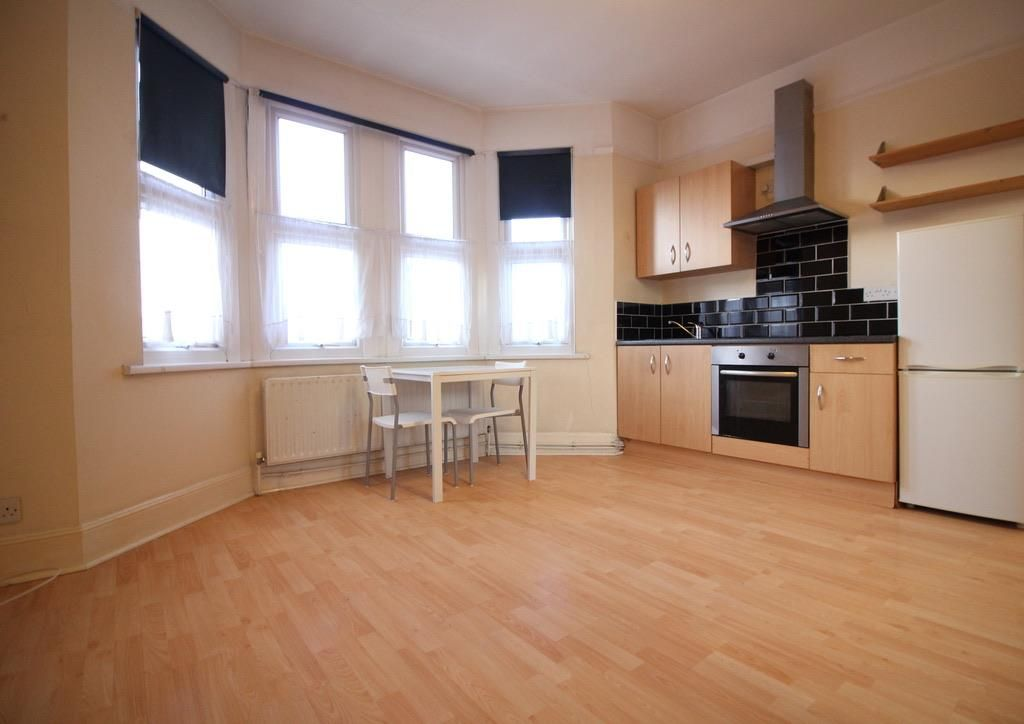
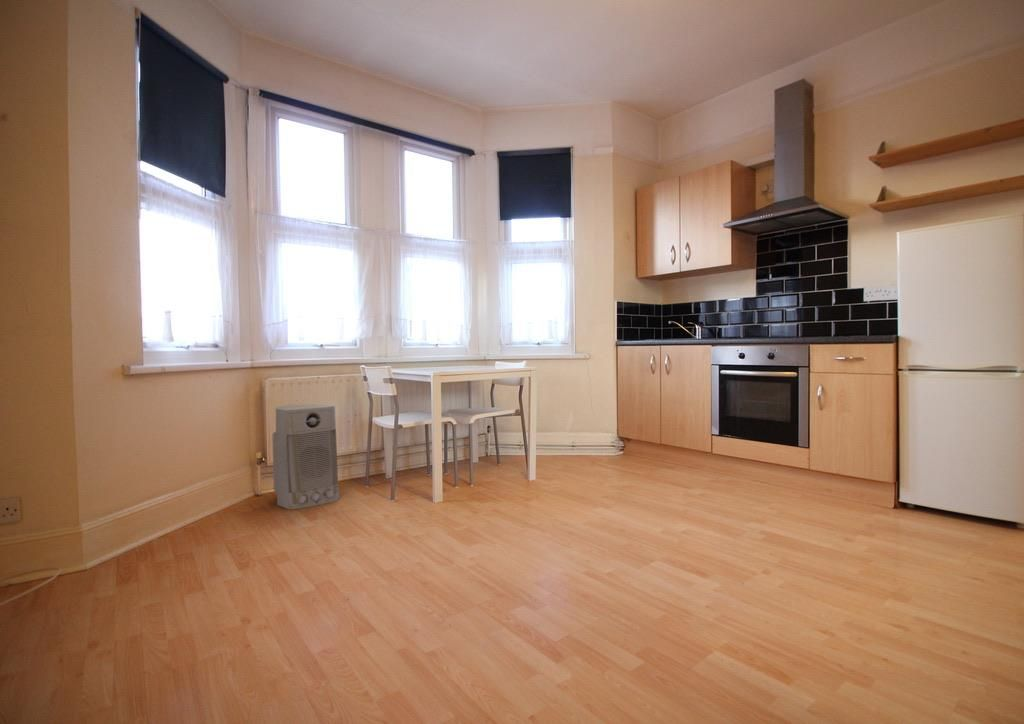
+ air purifier [271,402,340,511]
